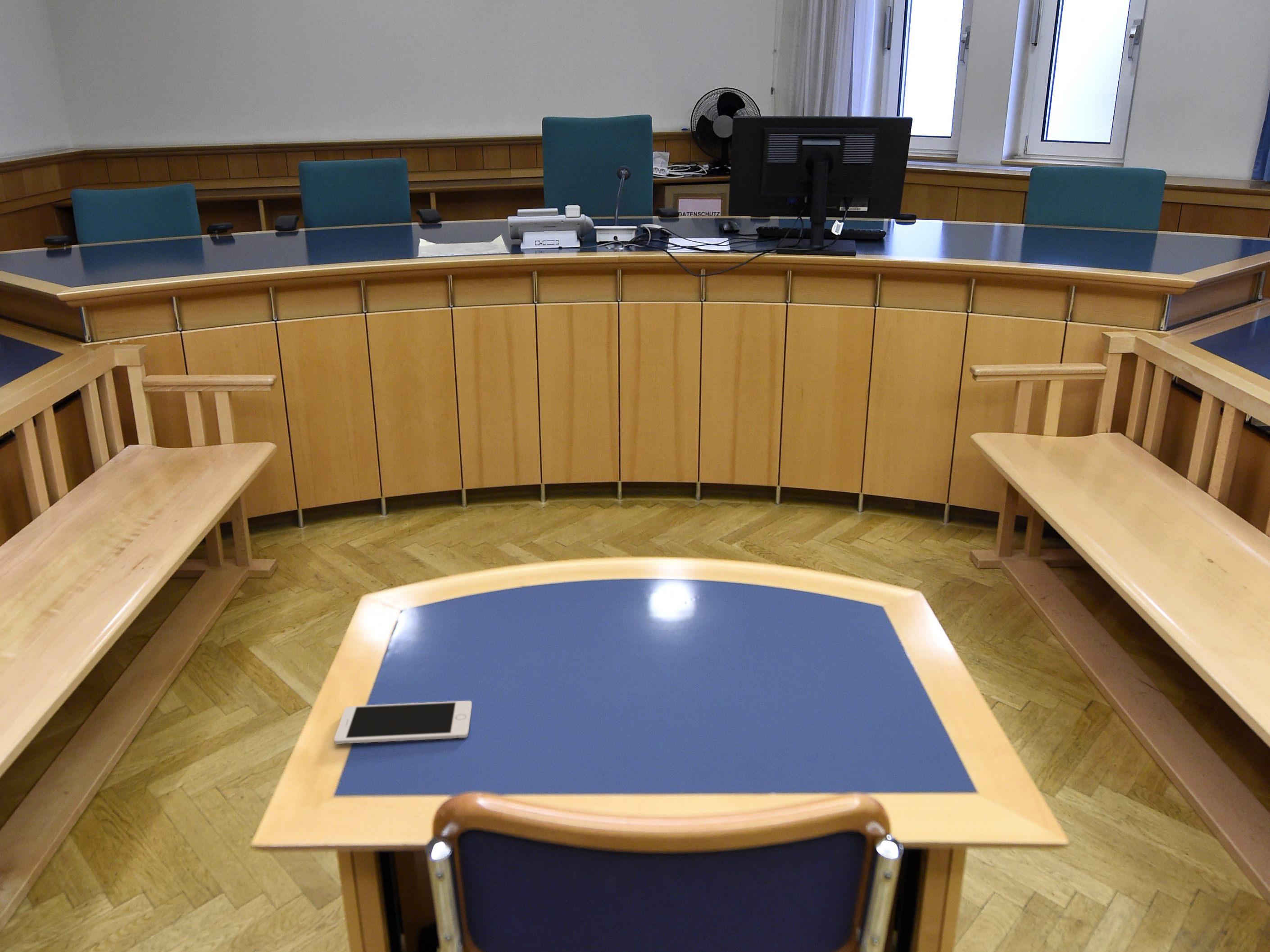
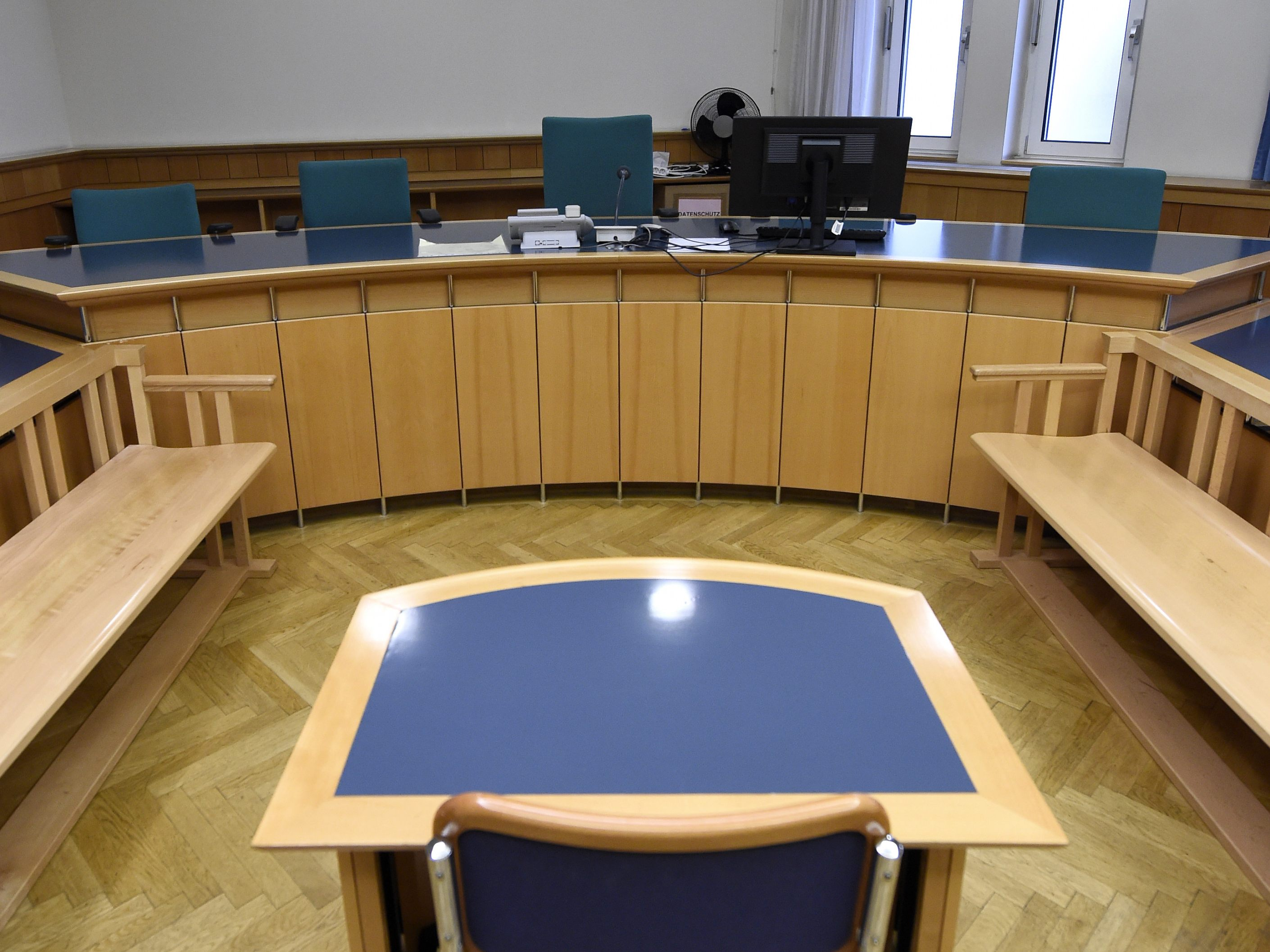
- cell phone [334,700,472,744]
